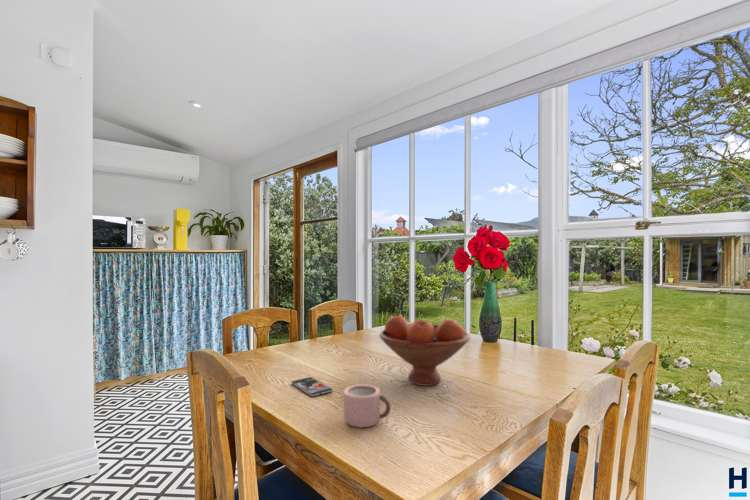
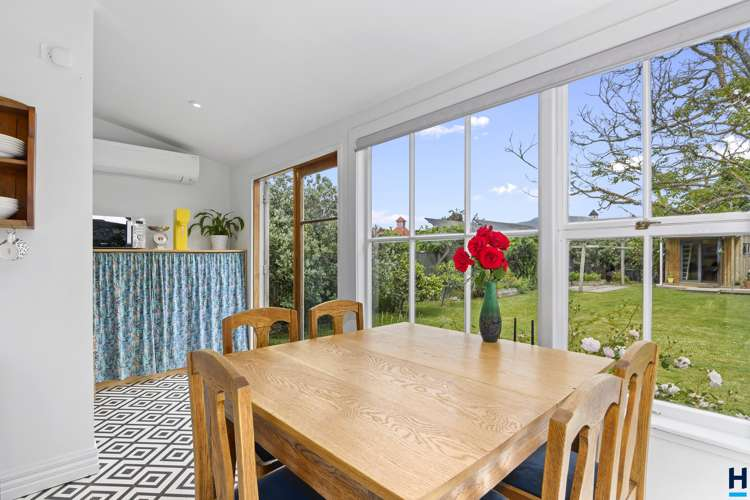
- mug [343,383,392,428]
- fruit bowl [378,315,471,387]
- smartphone [290,376,334,397]
